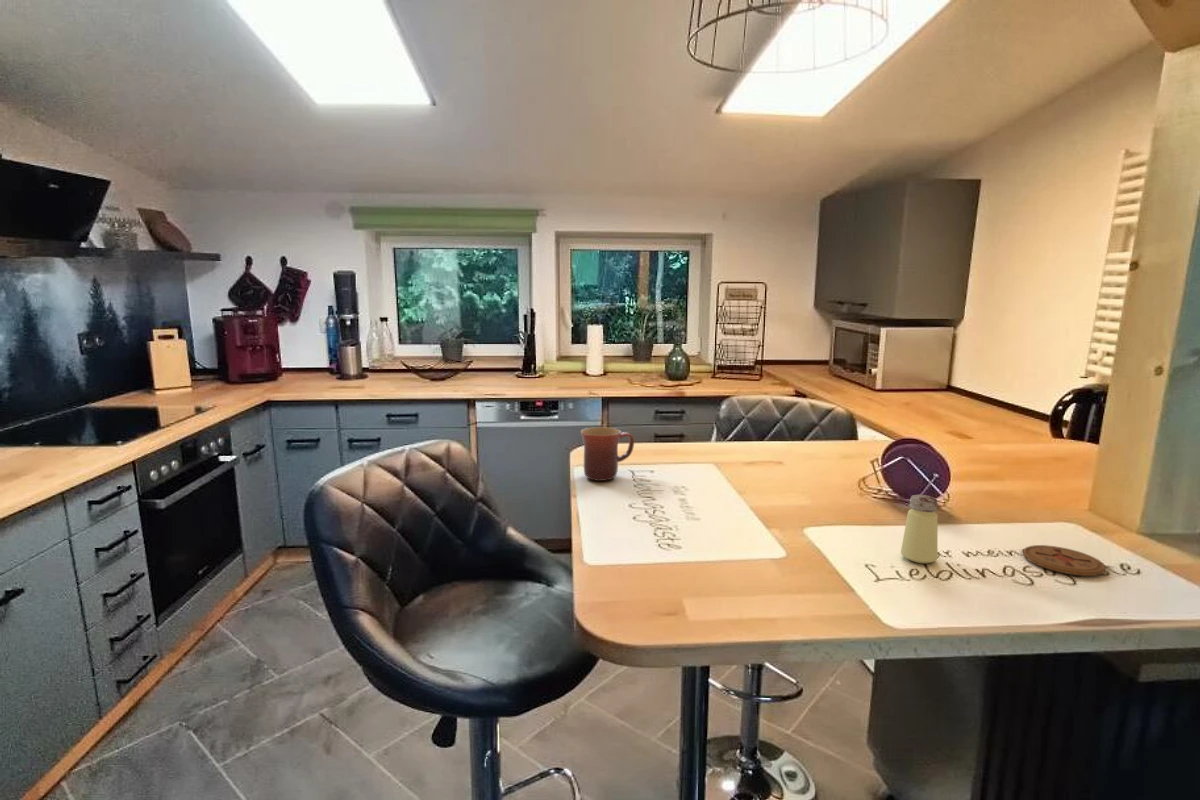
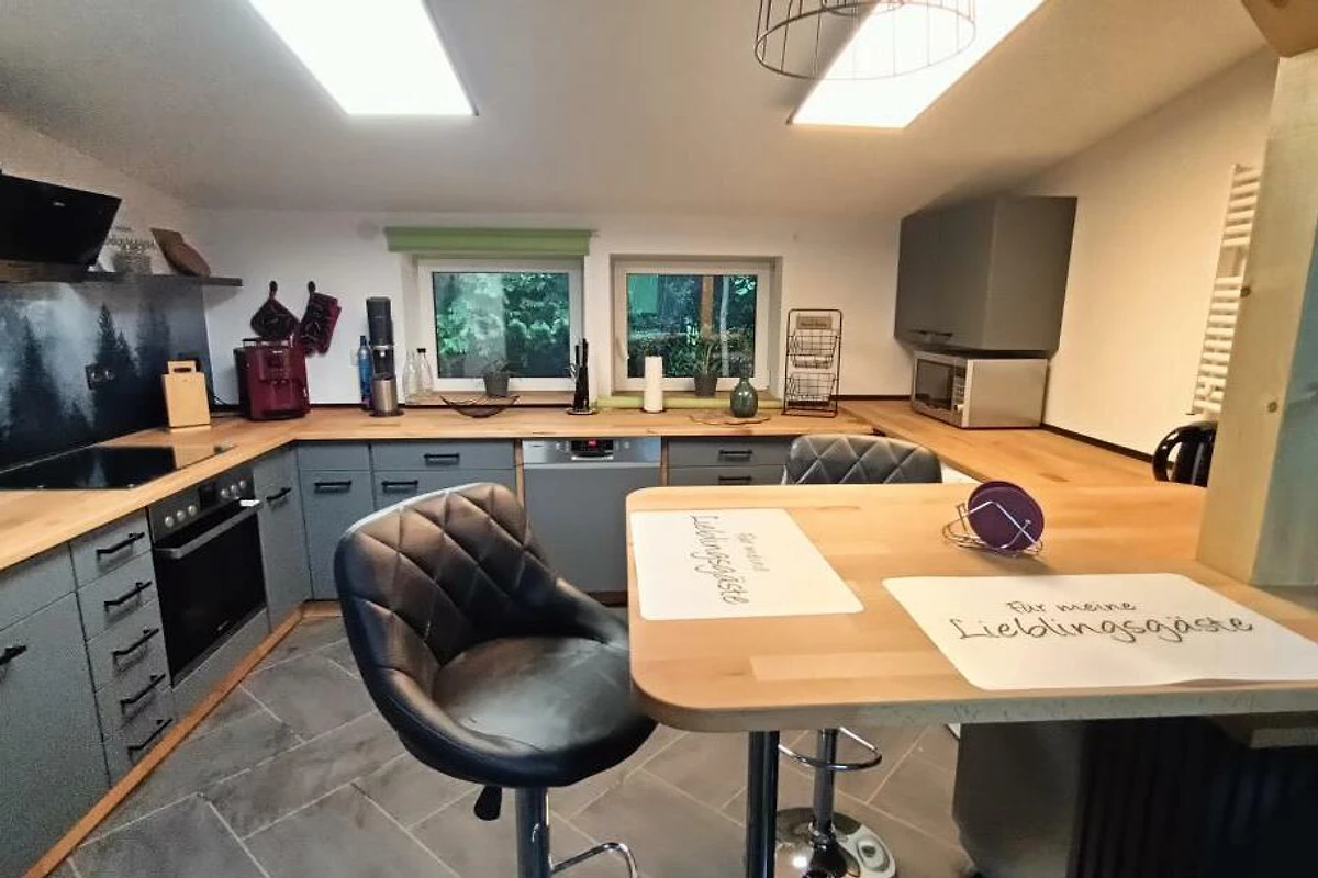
- mug [580,426,635,482]
- coaster [1022,544,1106,577]
- saltshaker [900,494,939,564]
